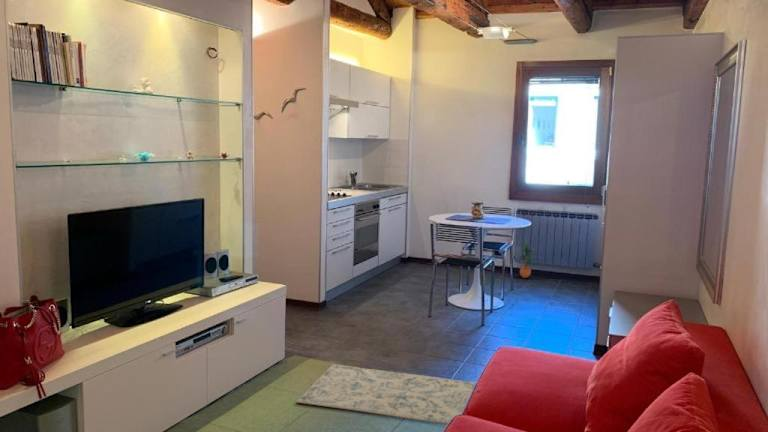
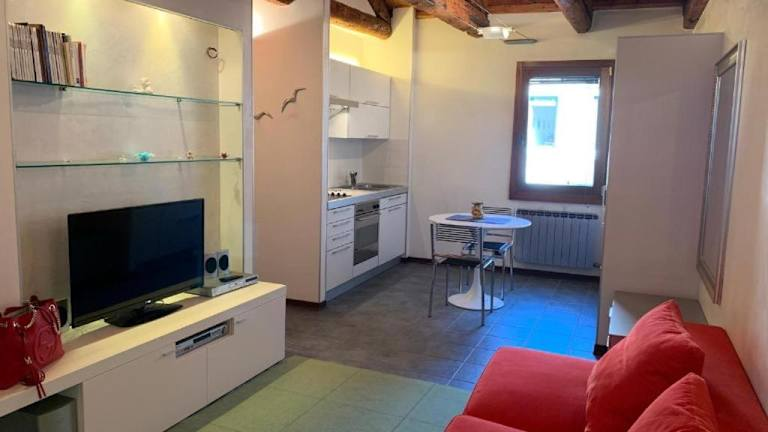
- potted plant [515,240,537,279]
- rug [295,363,477,425]
